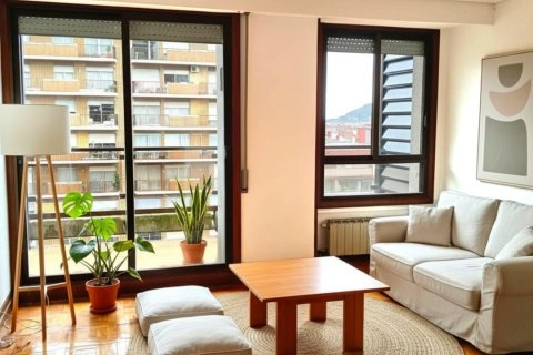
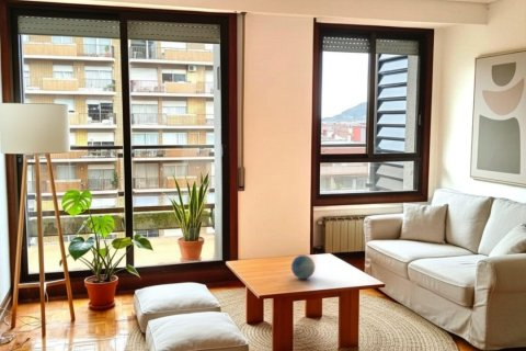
+ decorative ball [290,254,316,280]
